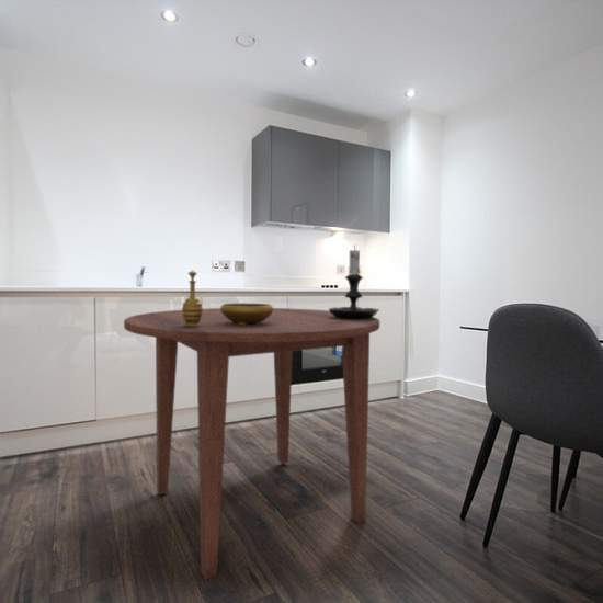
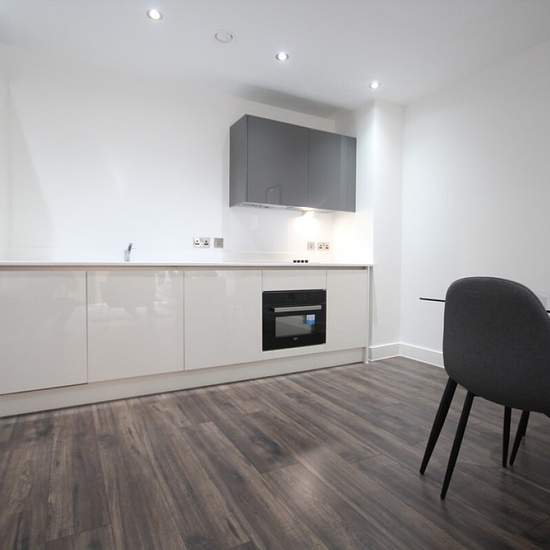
- dining table [123,307,380,580]
- candle holder [328,244,380,319]
- decorative bowl [181,270,274,327]
